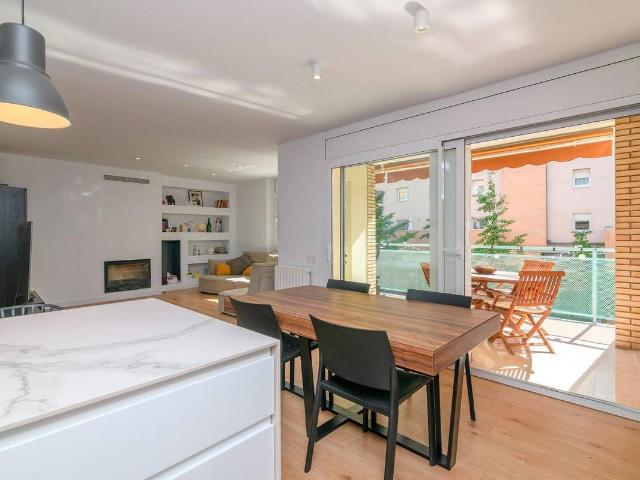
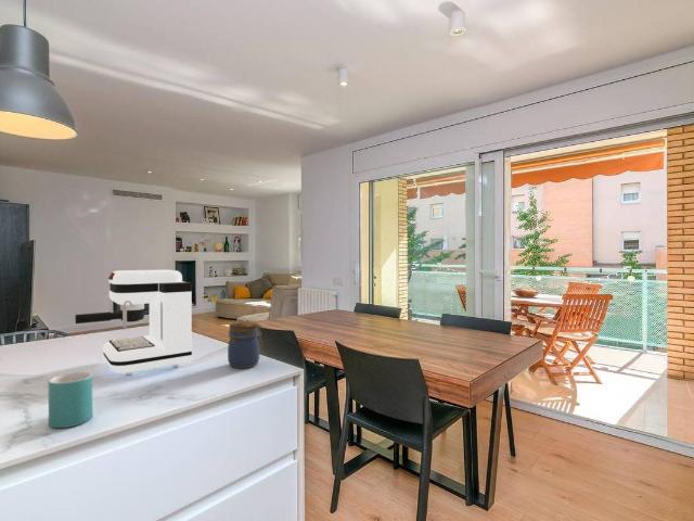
+ mug [48,371,93,429]
+ jar [227,320,264,369]
+ coffee maker [74,269,193,376]
